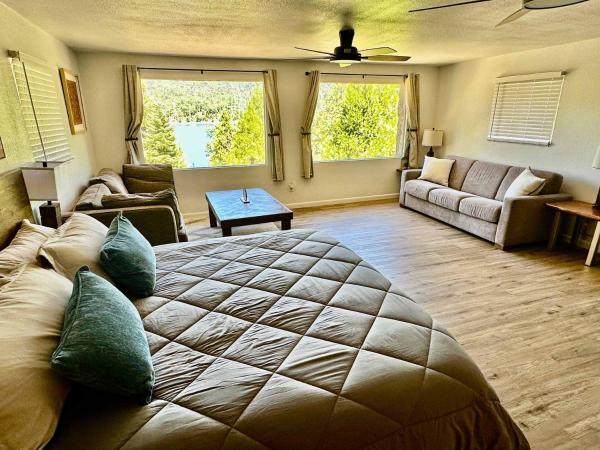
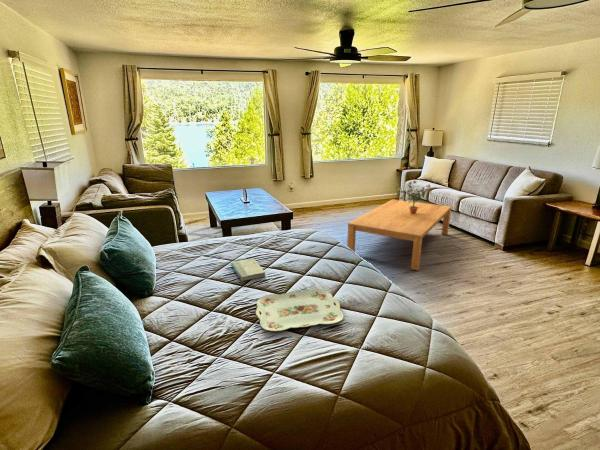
+ coffee table [346,198,452,271]
+ serving tray [255,288,344,332]
+ book [230,257,266,282]
+ potted plant [395,180,433,214]
